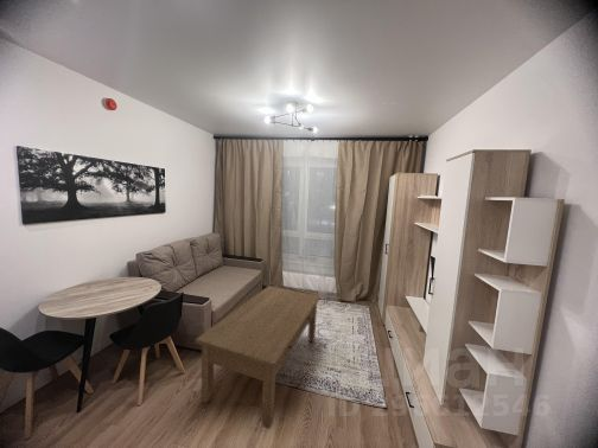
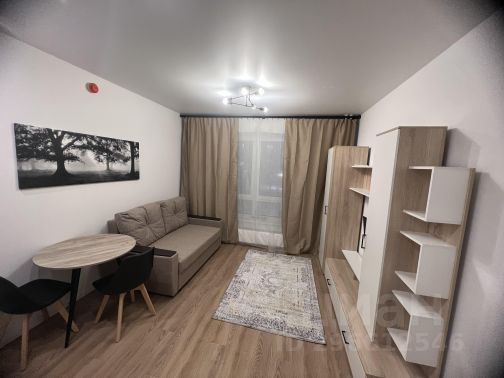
- coffee table [195,284,322,430]
